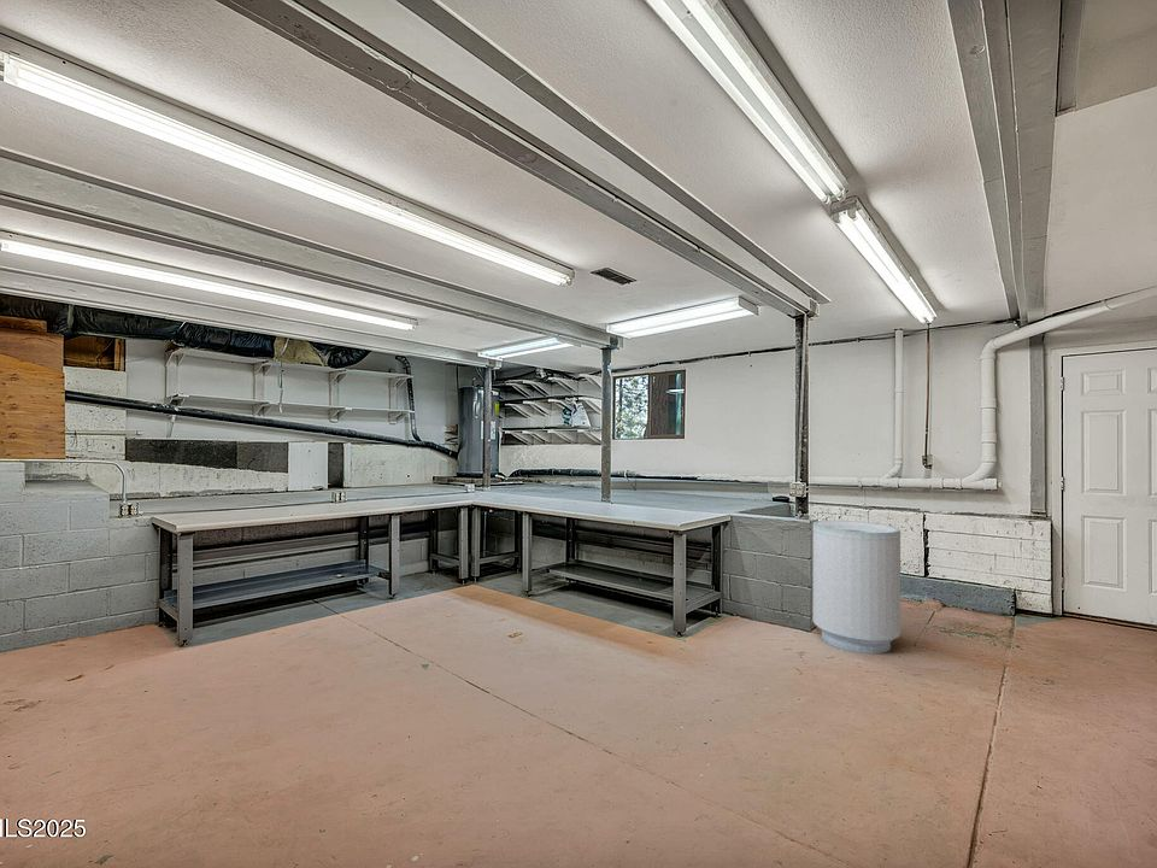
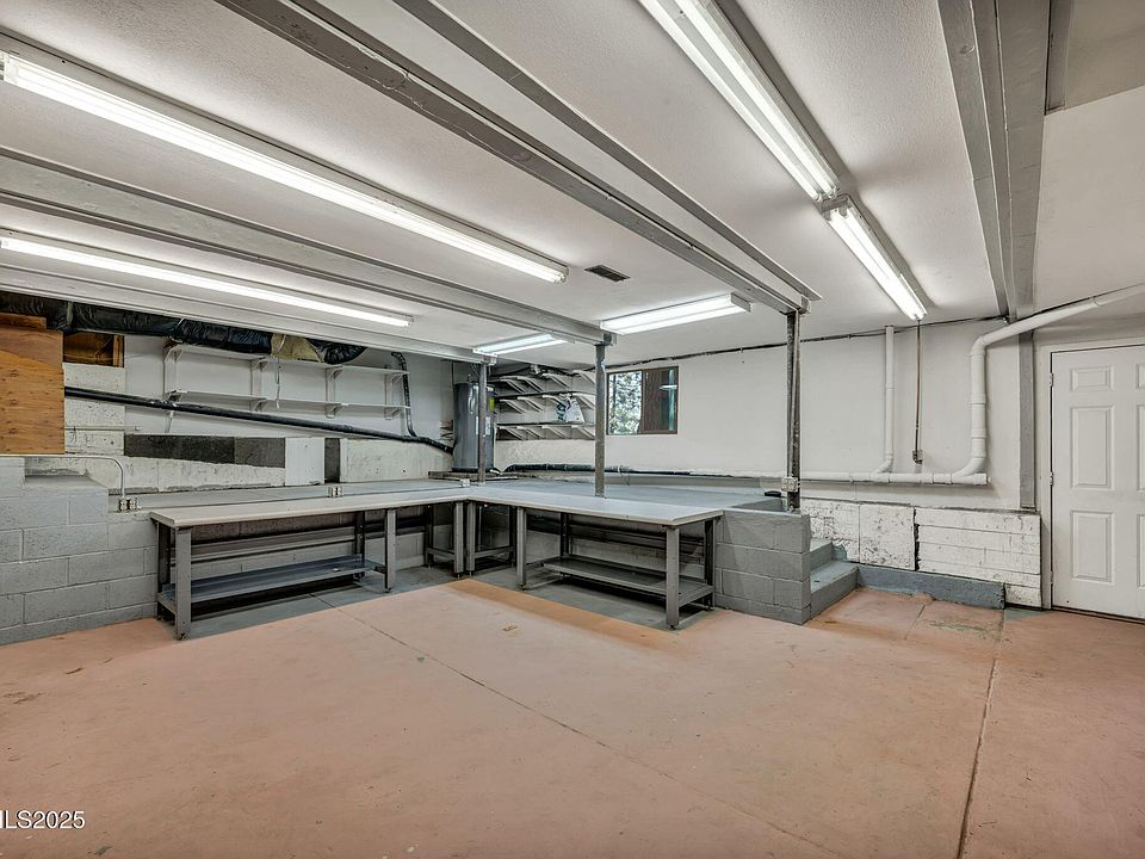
- trash can [811,520,901,655]
